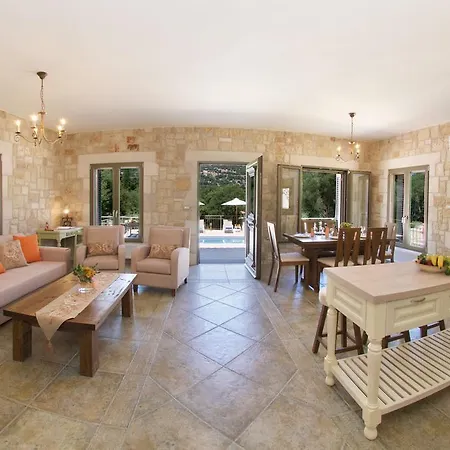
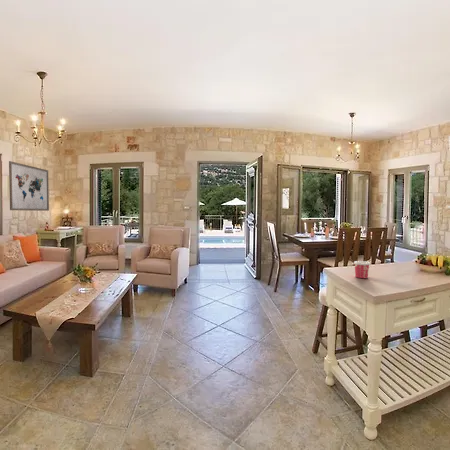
+ wall art [8,160,50,212]
+ cup [353,260,371,279]
